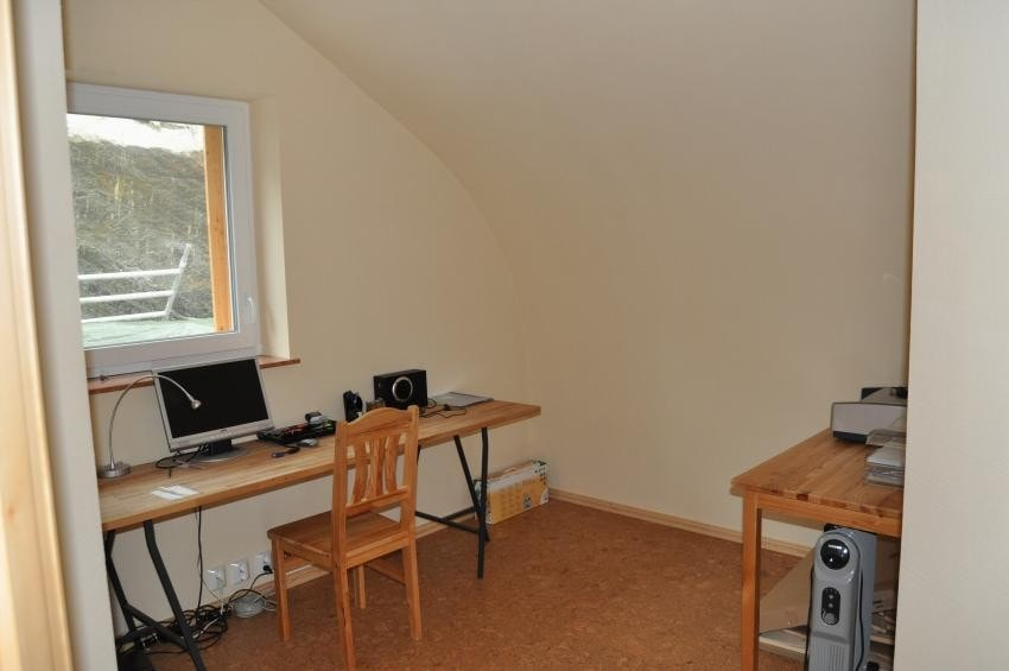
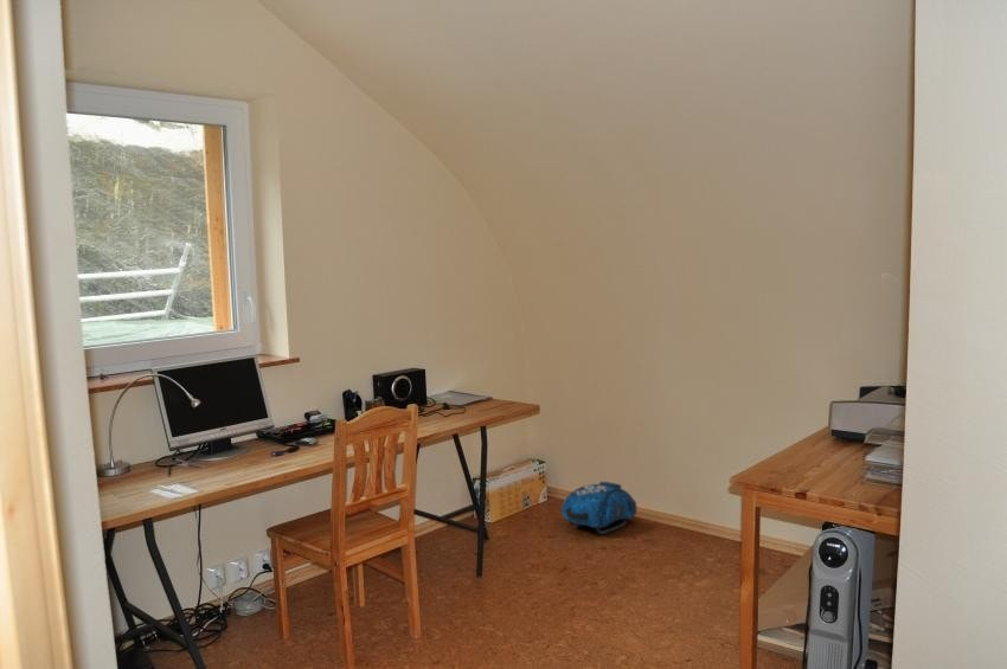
+ backpack [560,481,639,535]
